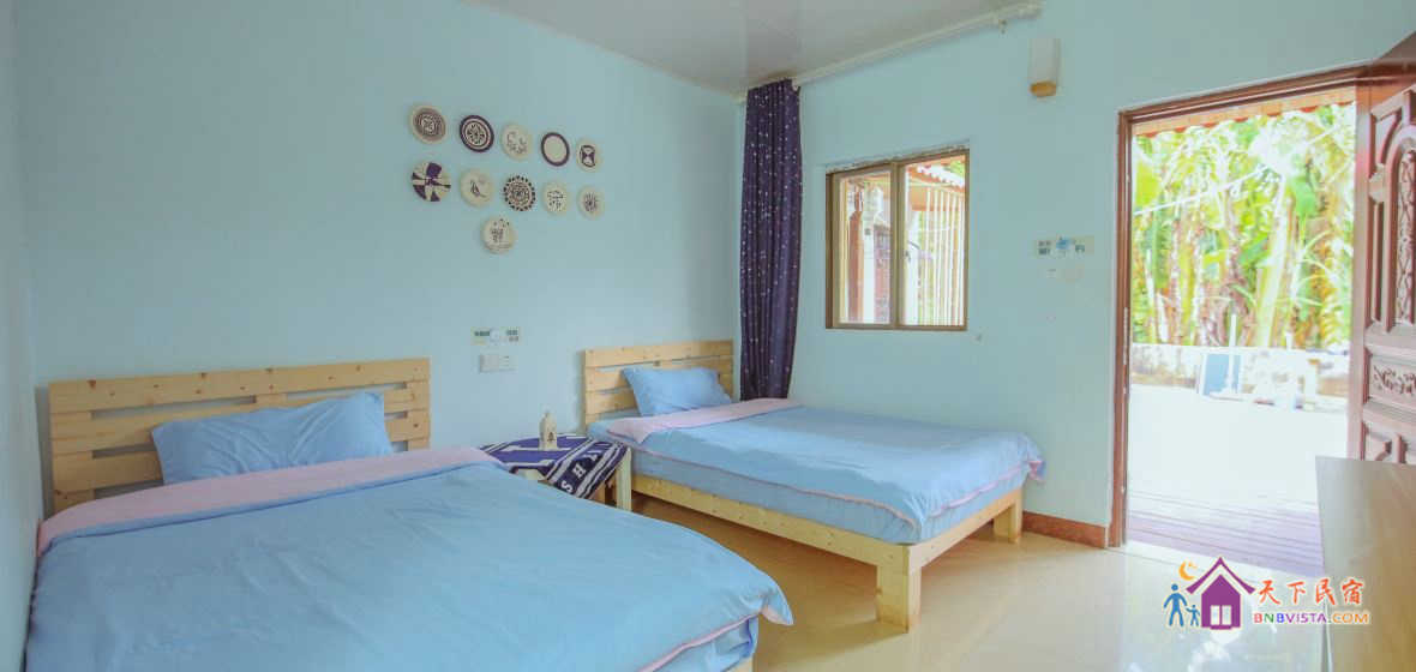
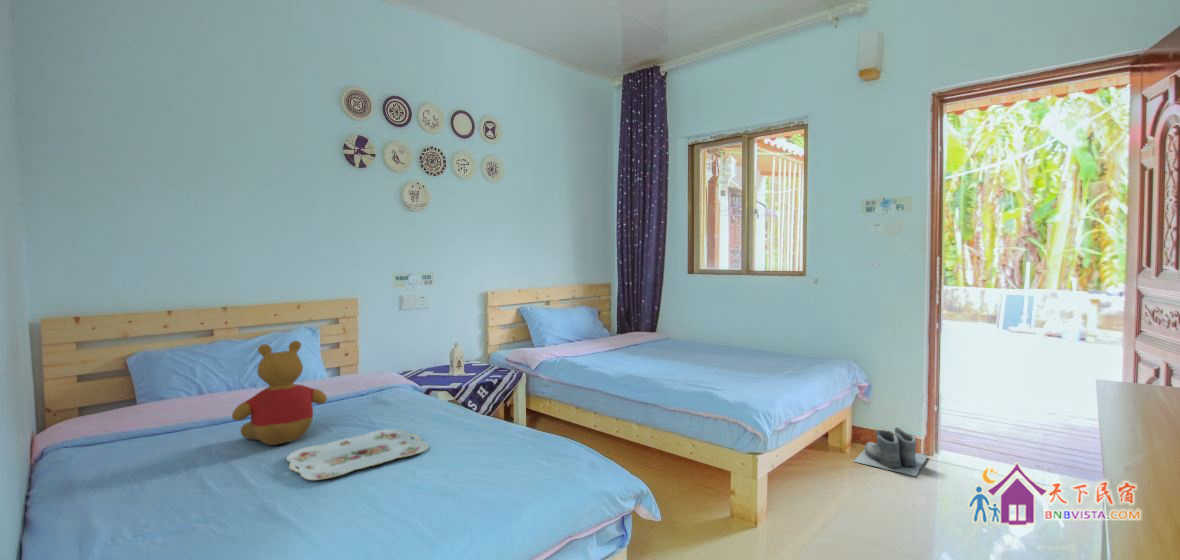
+ boots [852,426,929,477]
+ serving tray [285,428,430,481]
+ teddy bear [231,340,328,446]
